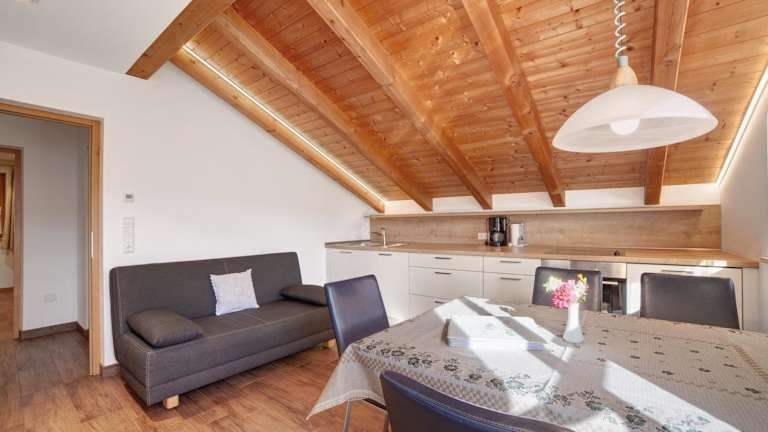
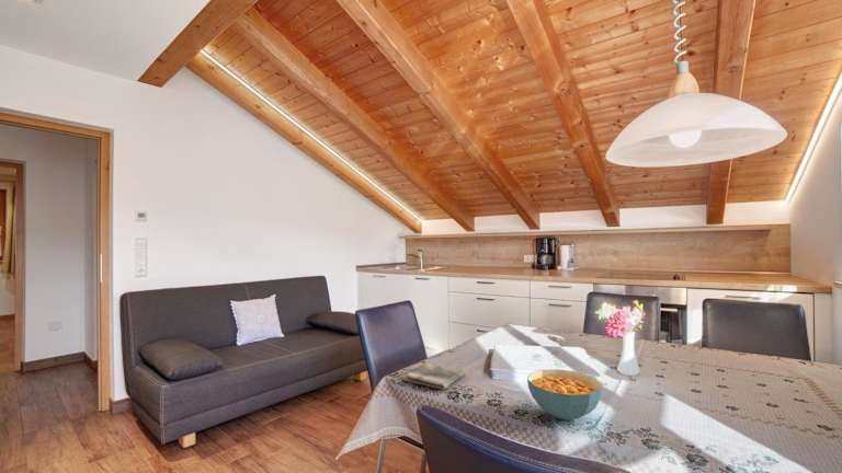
+ cereal bowl [526,368,602,422]
+ dish towel [400,362,467,391]
